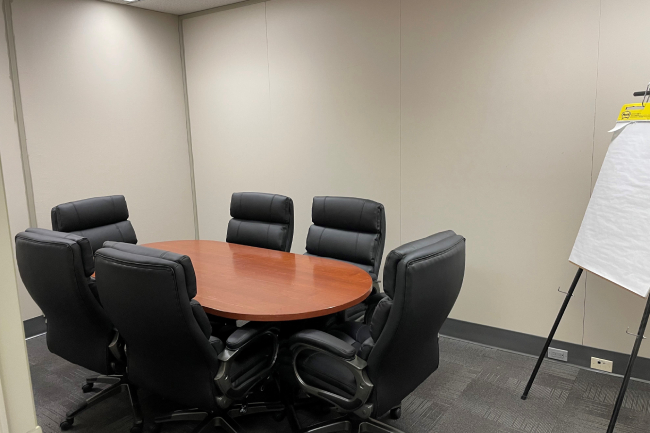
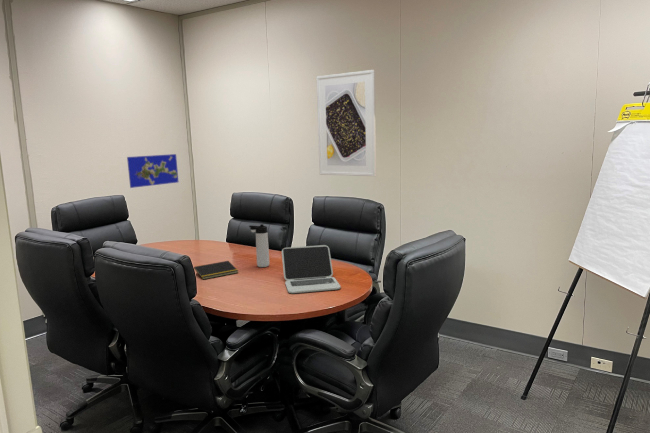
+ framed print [316,69,377,177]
+ world map [126,153,179,189]
+ laptop [281,244,342,294]
+ thermos bottle [248,223,270,268]
+ notepad [193,260,239,280]
